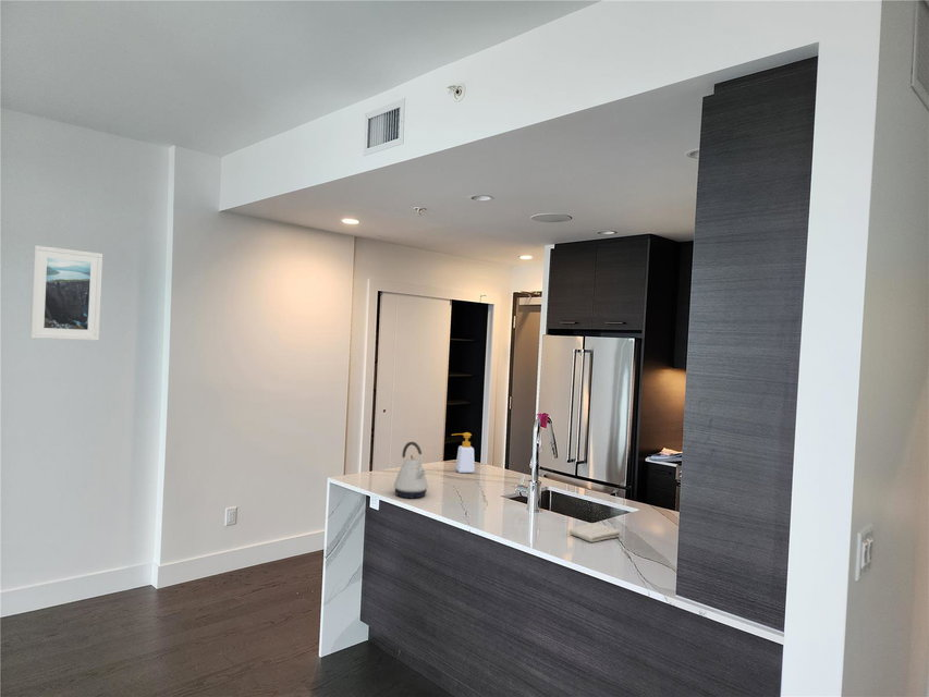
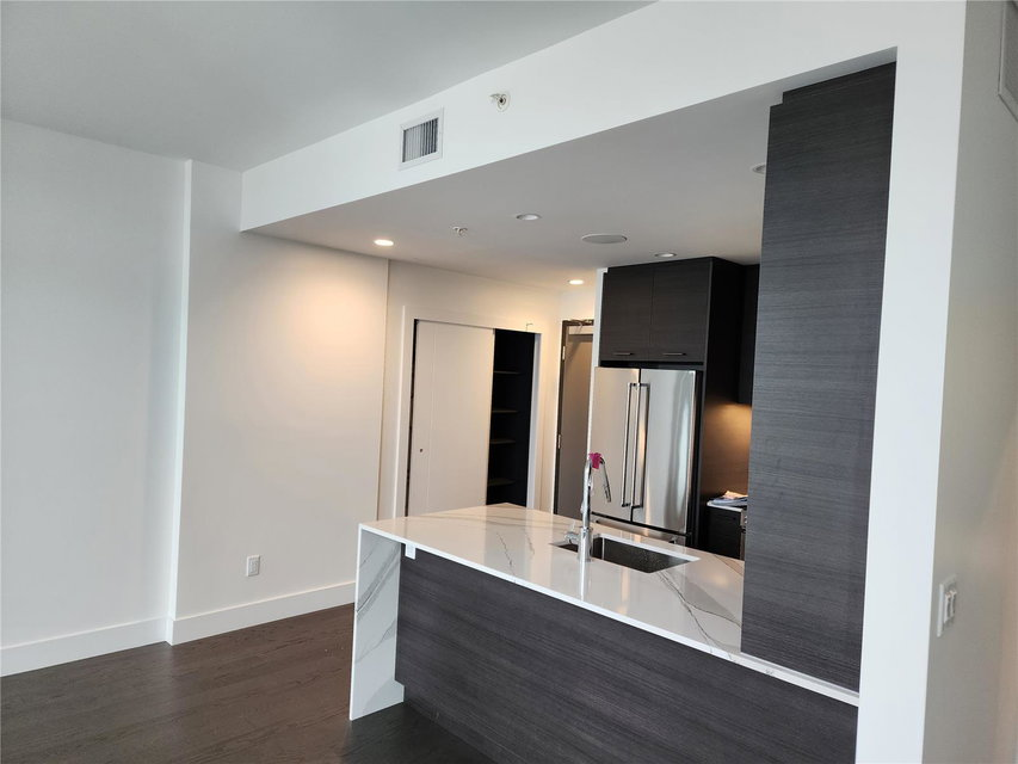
- kettle [393,441,429,499]
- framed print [29,244,103,341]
- soap bottle [451,431,476,474]
- washcloth [569,523,622,543]
